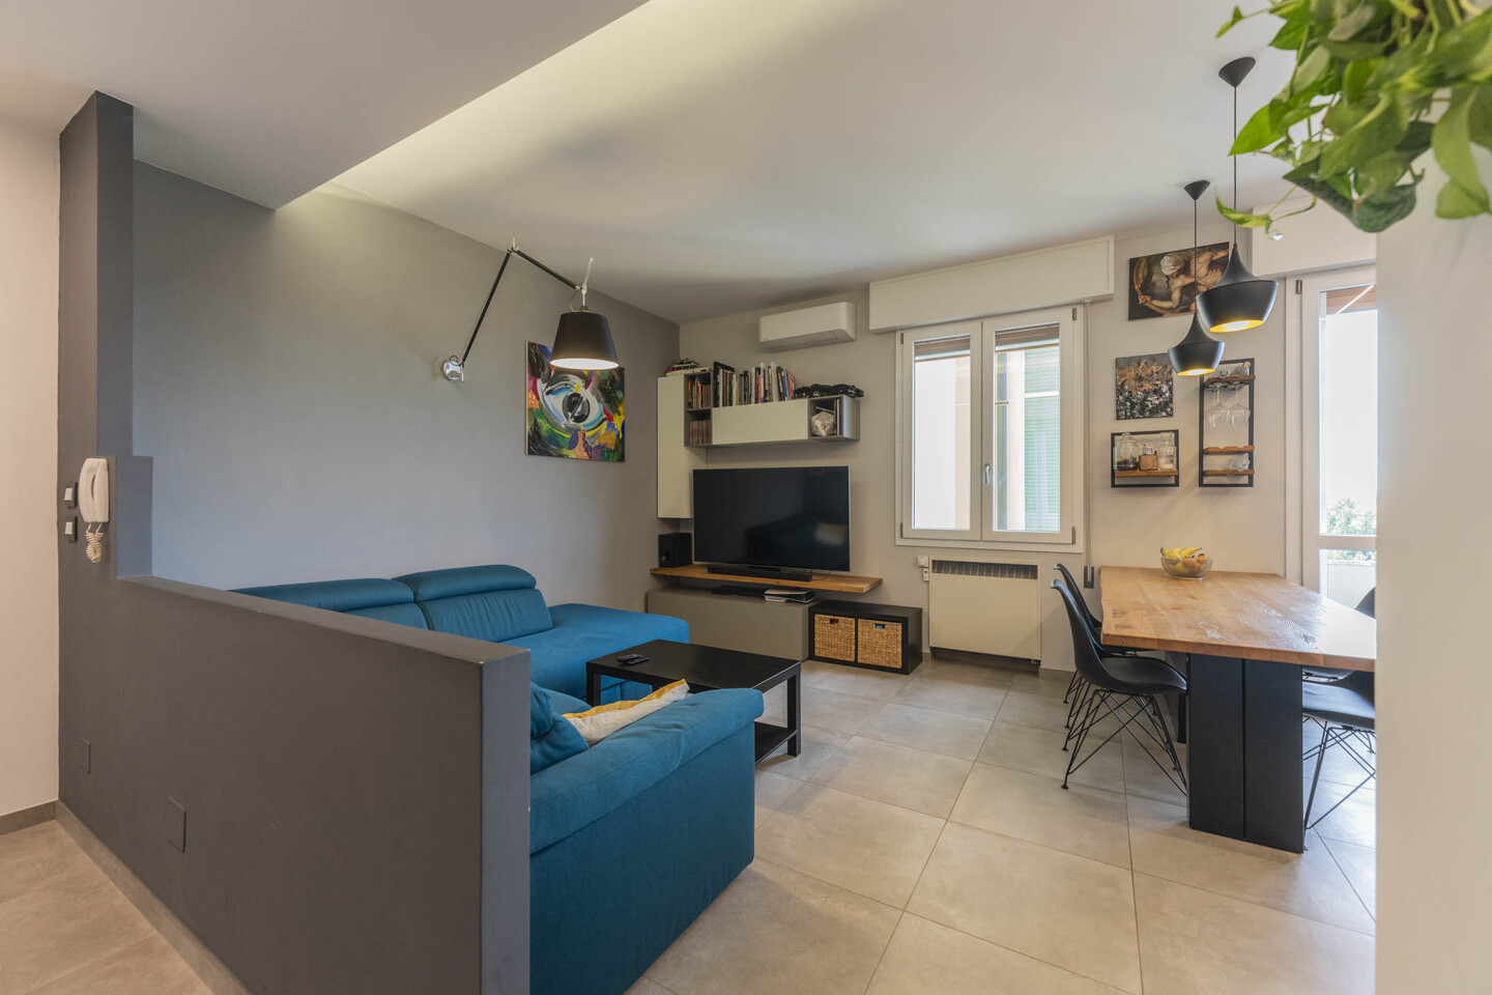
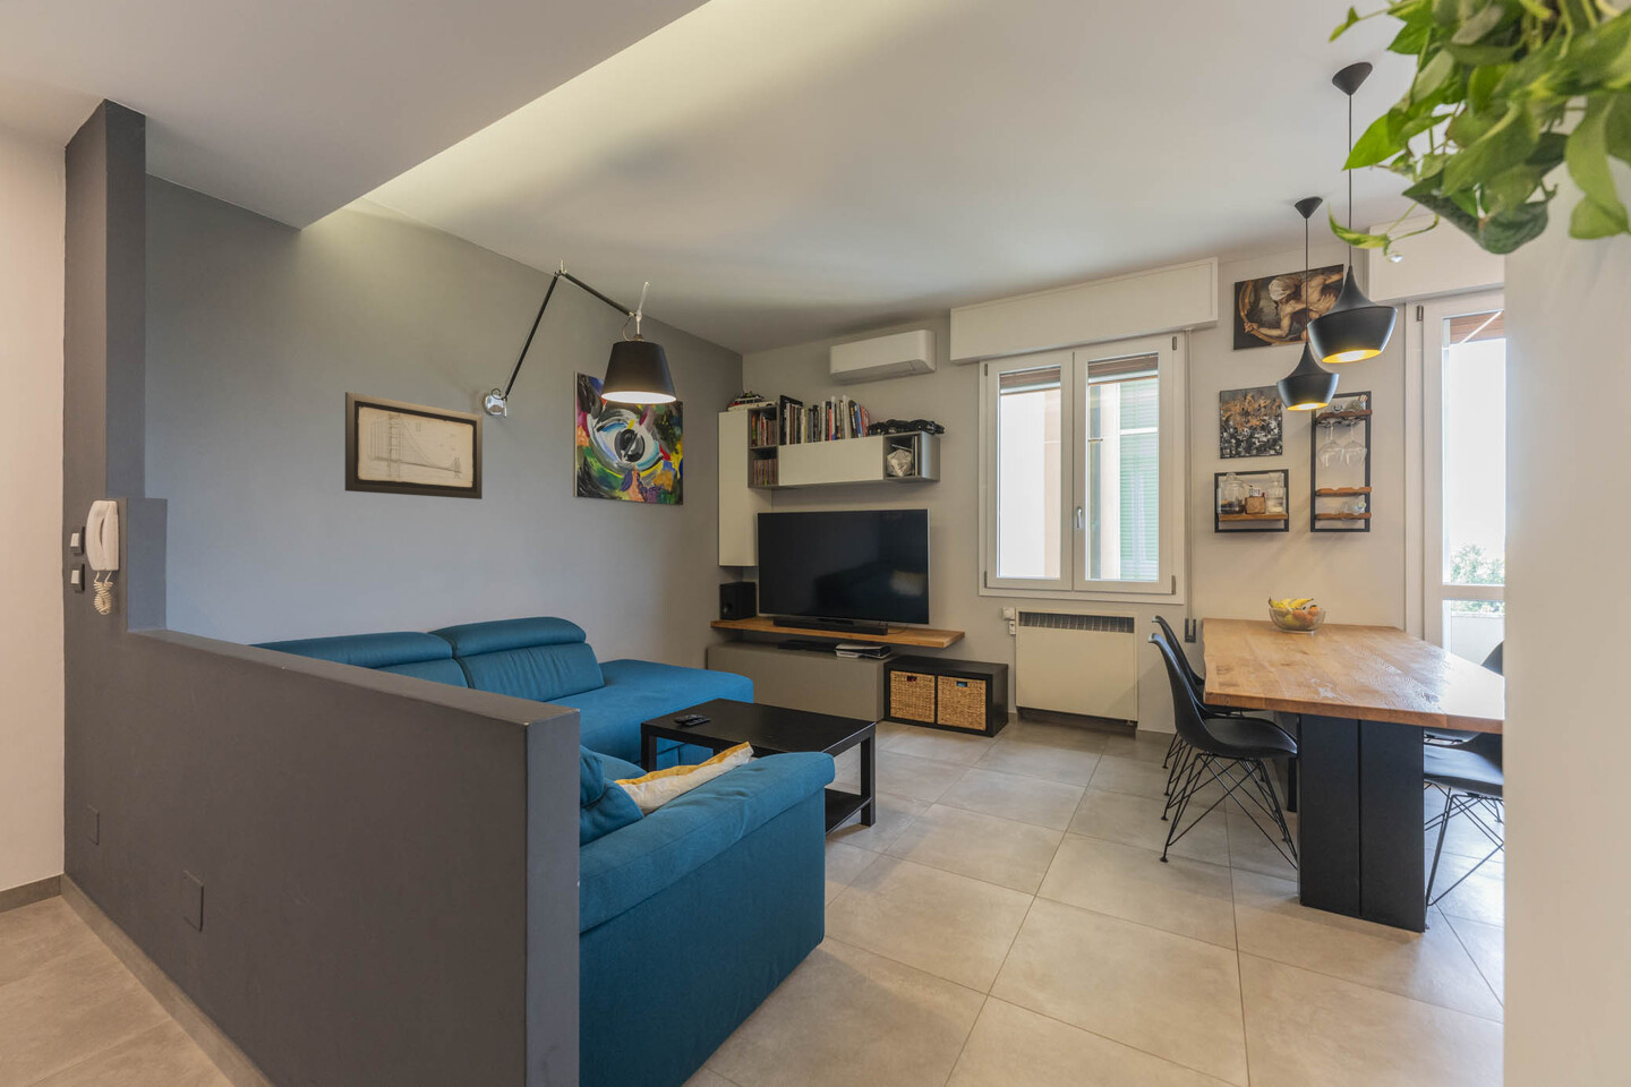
+ wall art [345,391,484,501]
